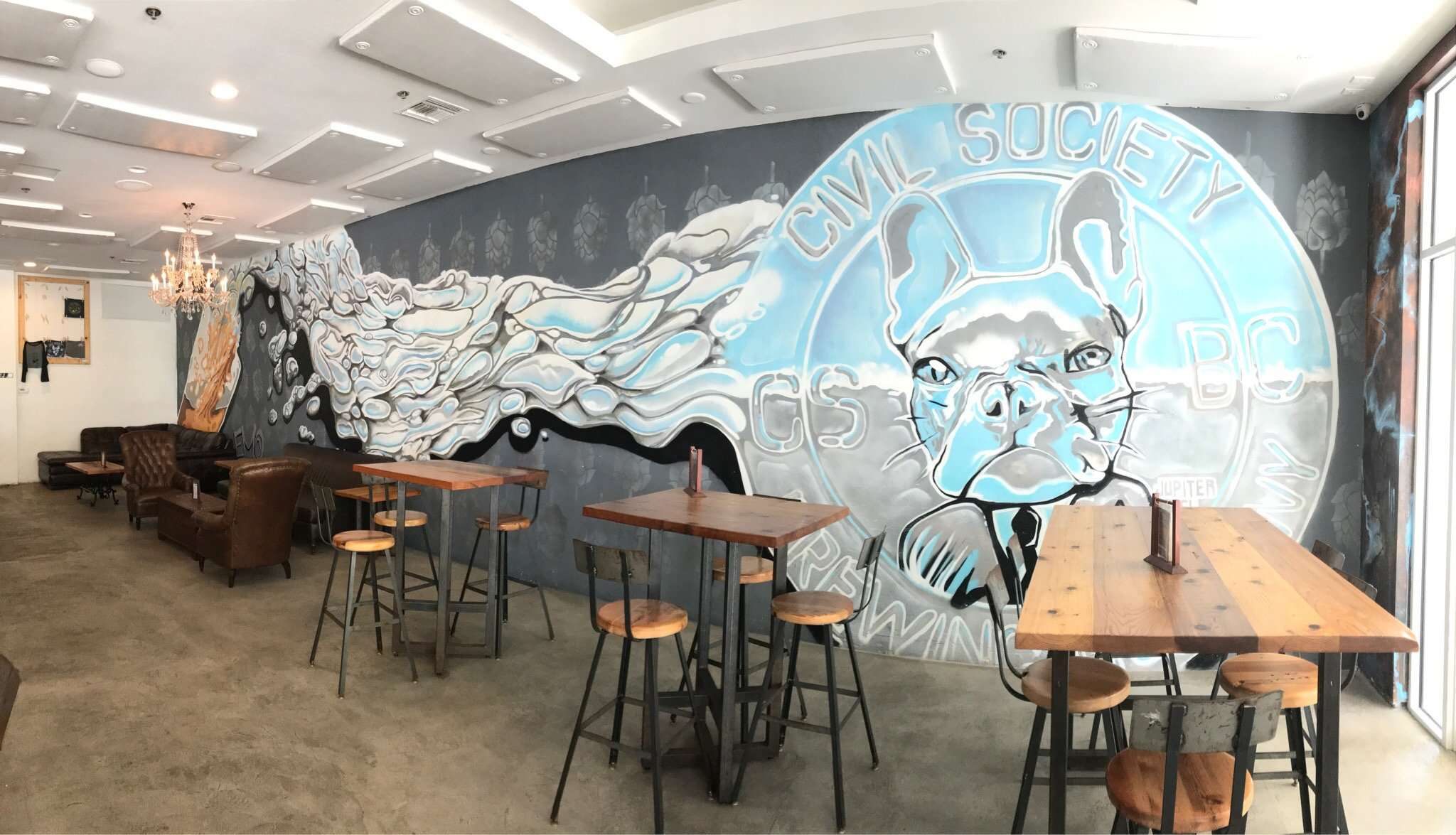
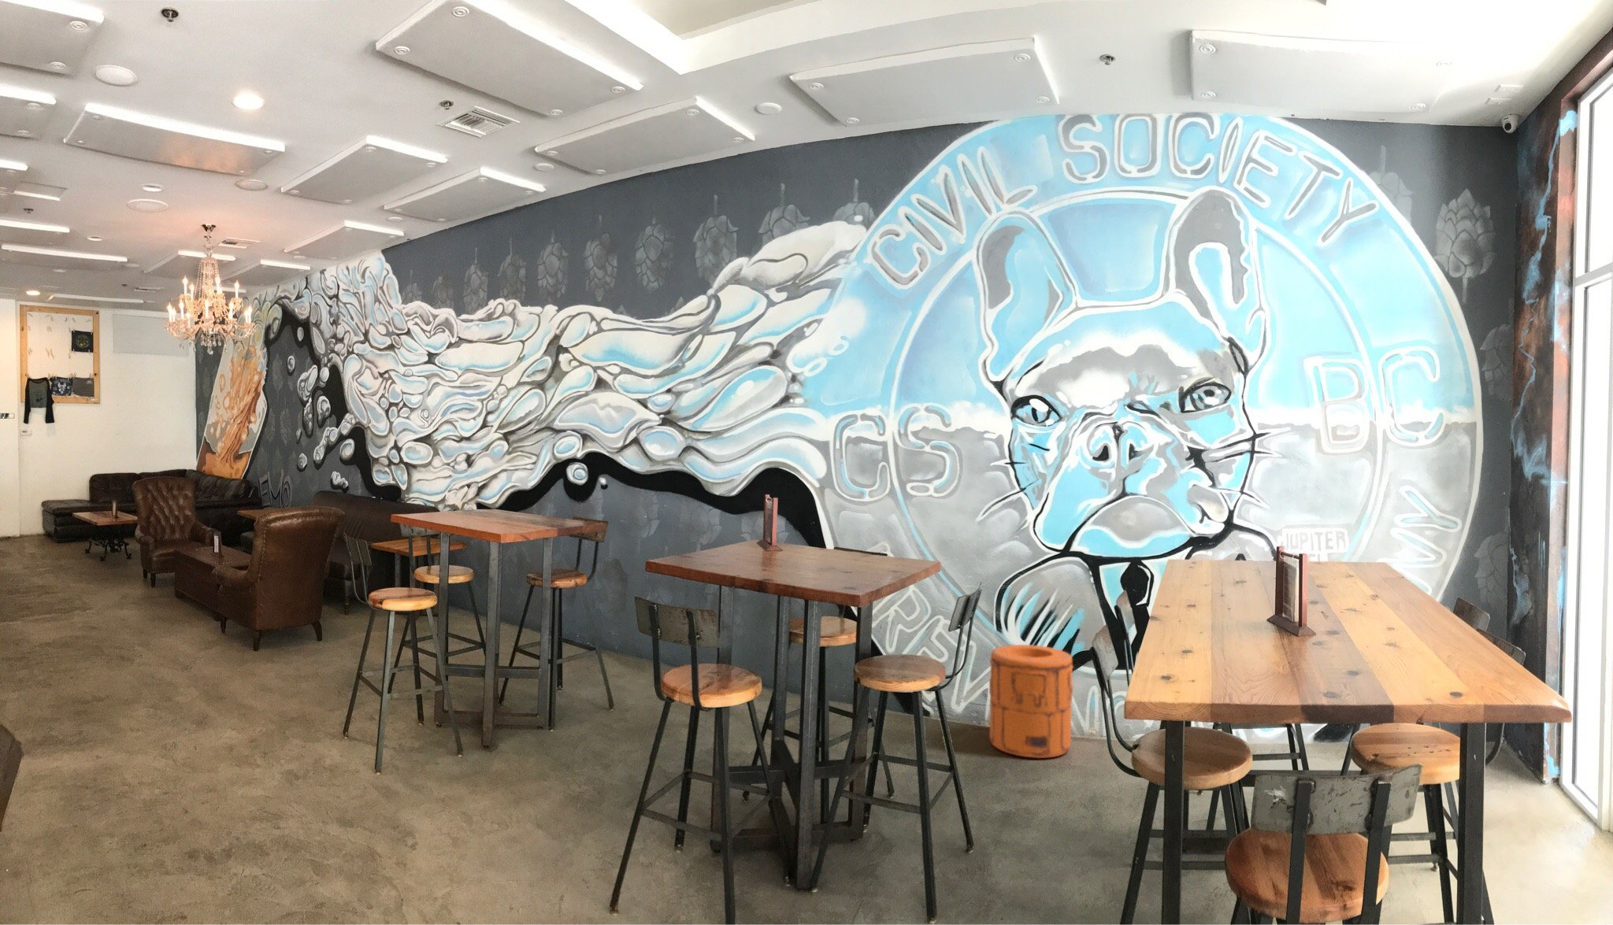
+ trash can [988,644,1075,759]
